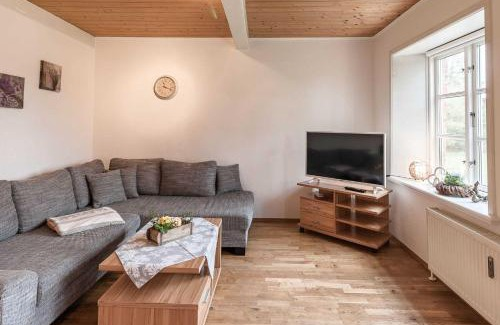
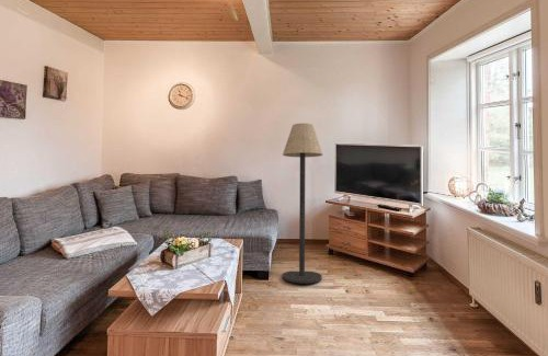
+ floor lamp [282,123,324,285]
